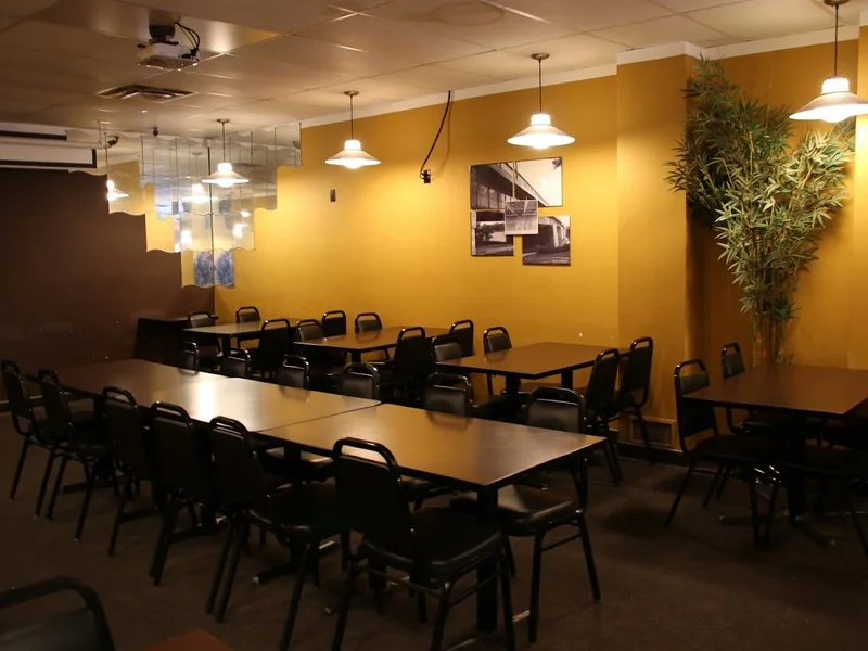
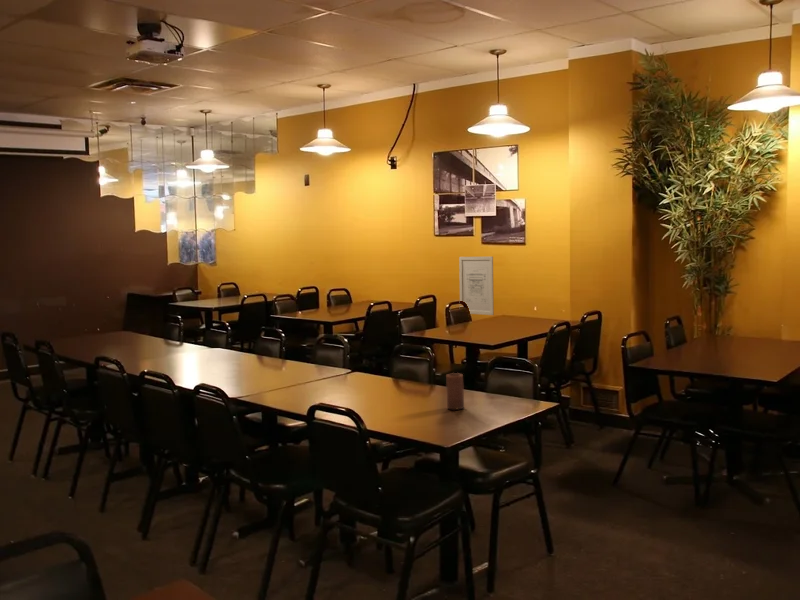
+ wall art [458,256,495,316]
+ candle [445,372,465,411]
